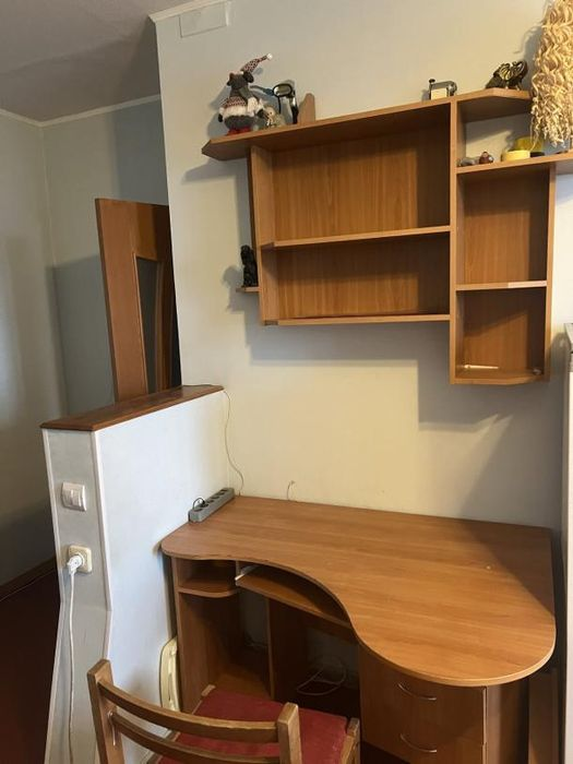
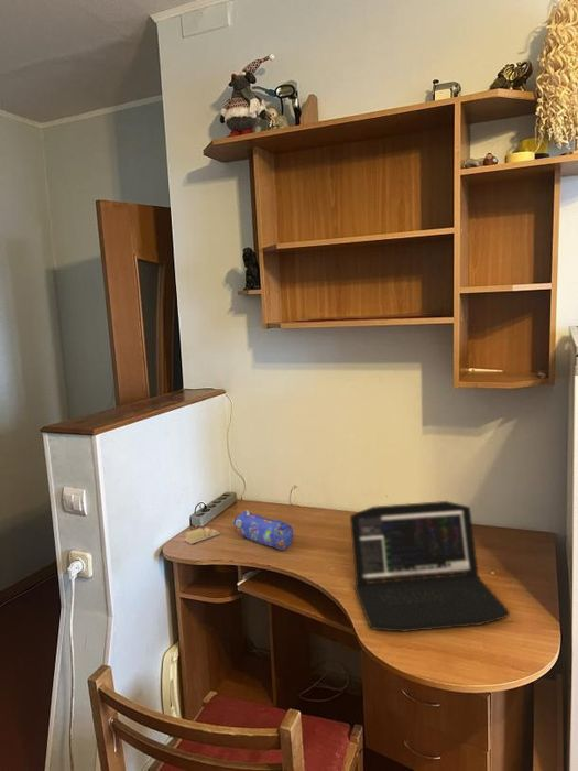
+ pencil case [231,509,294,551]
+ sticky notes [182,525,221,545]
+ laptop [349,500,511,633]
